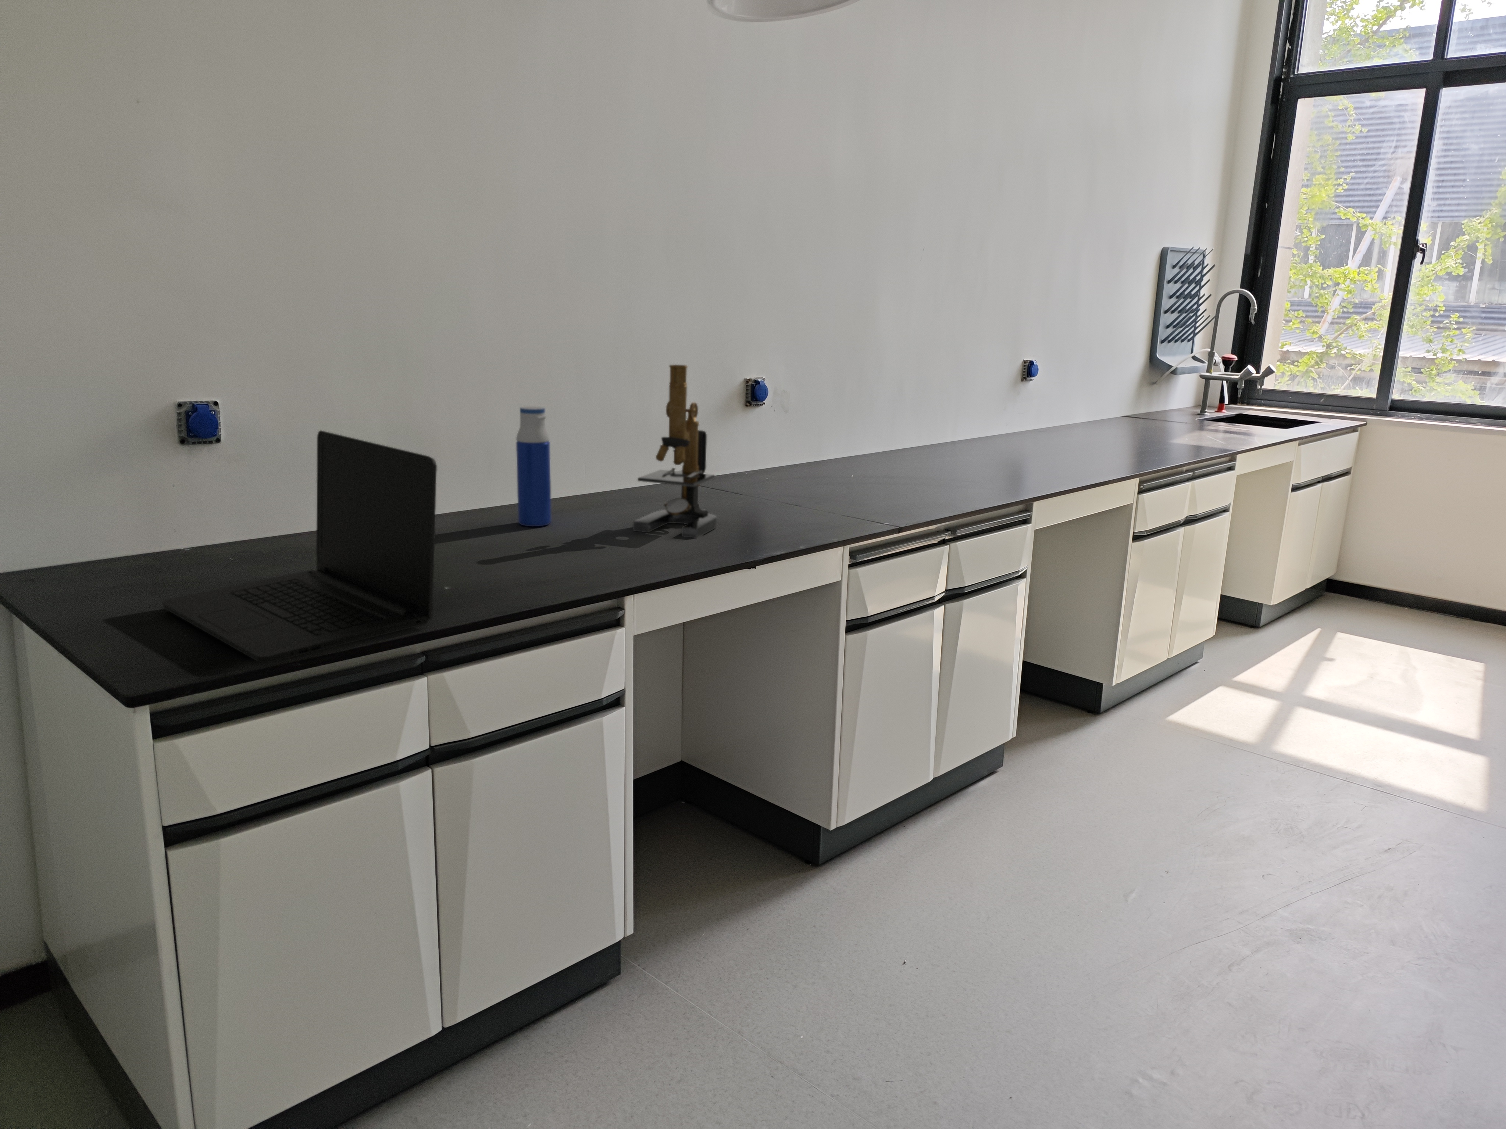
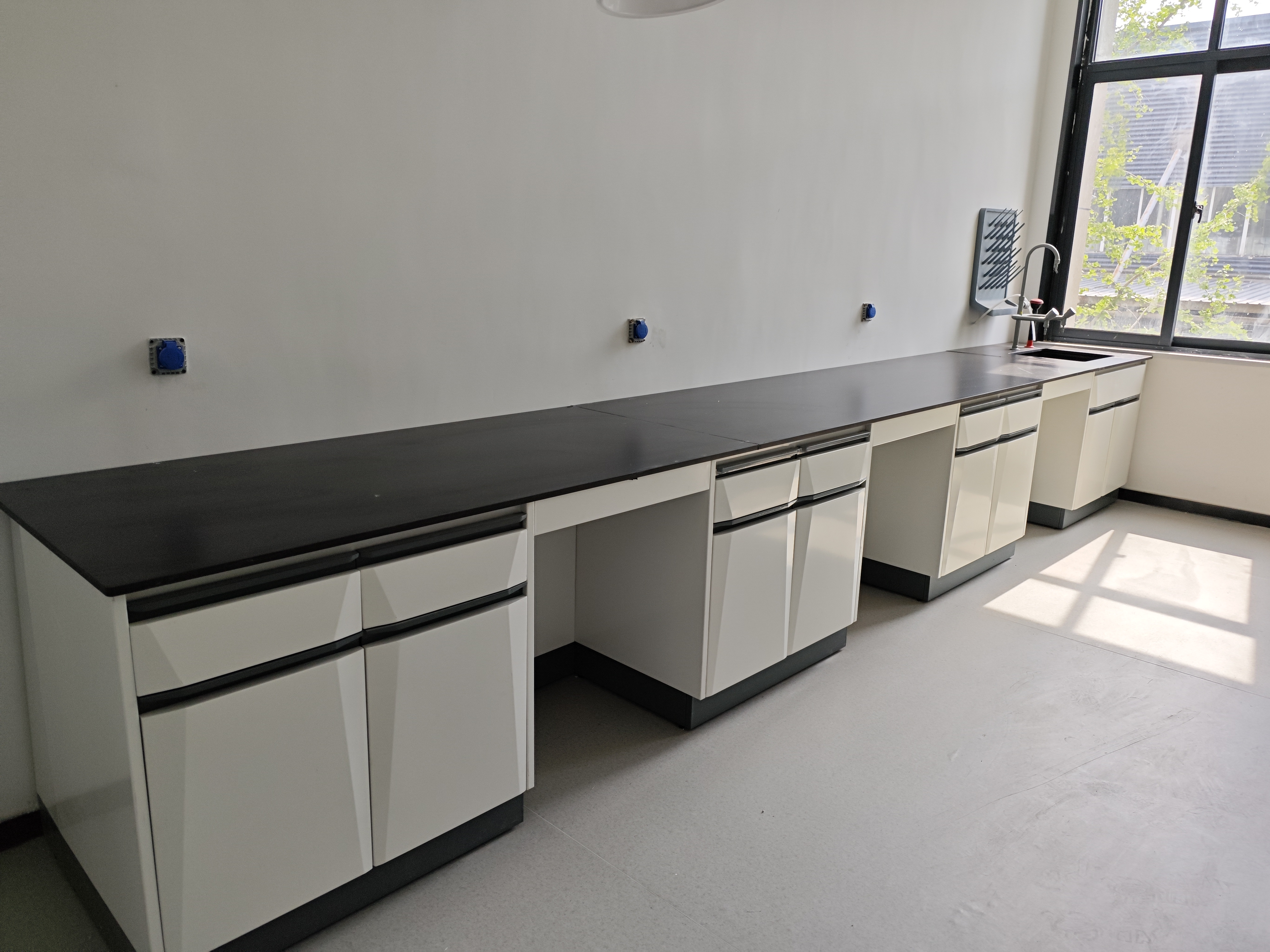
- water bottle [516,406,551,527]
- laptop [161,430,438,663]
- microscope [633,364,717,538]
